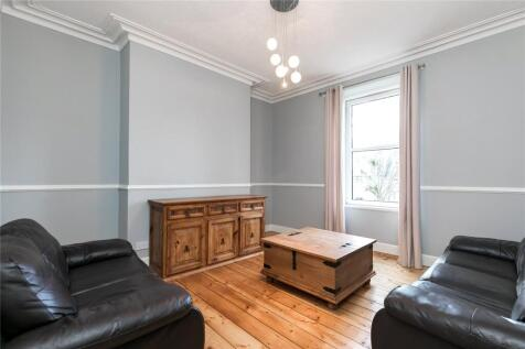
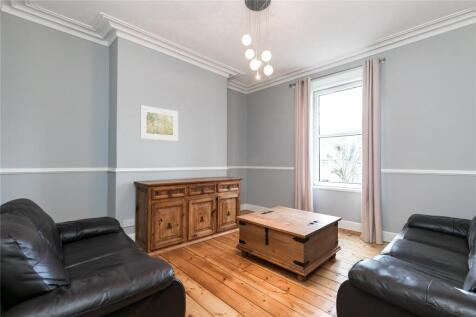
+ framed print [140,104,179,142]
